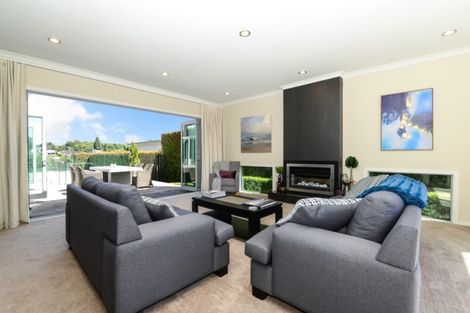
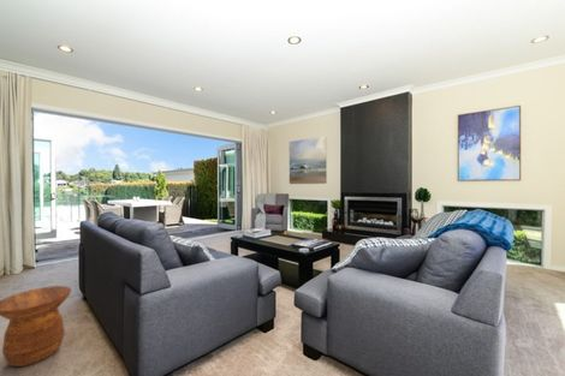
+ side table [0,285,72,368]
